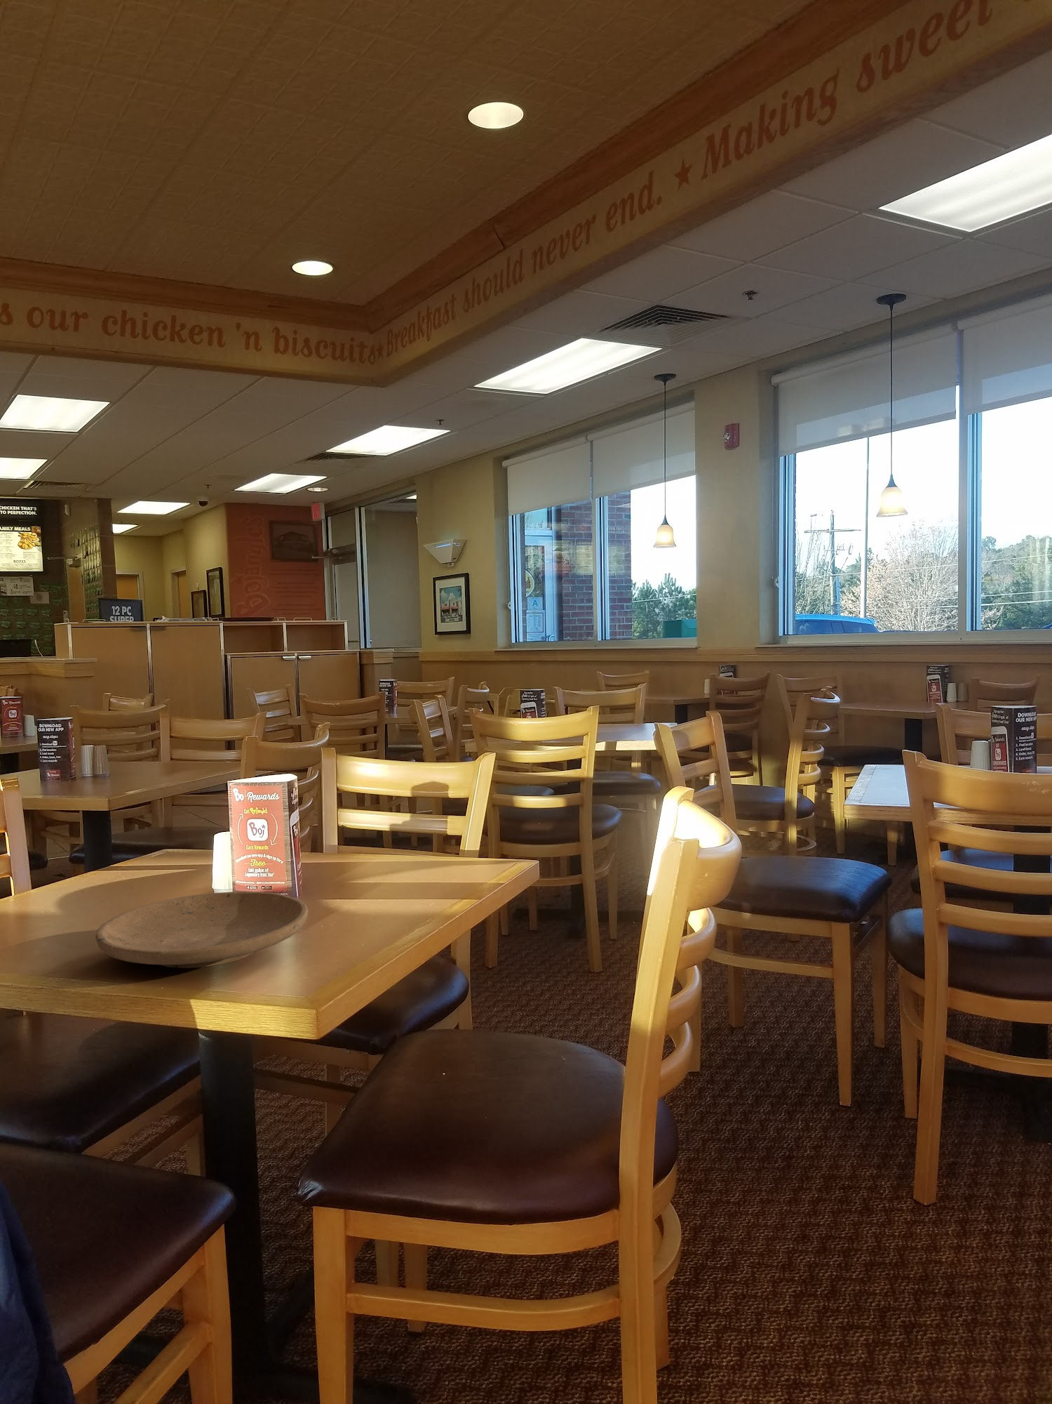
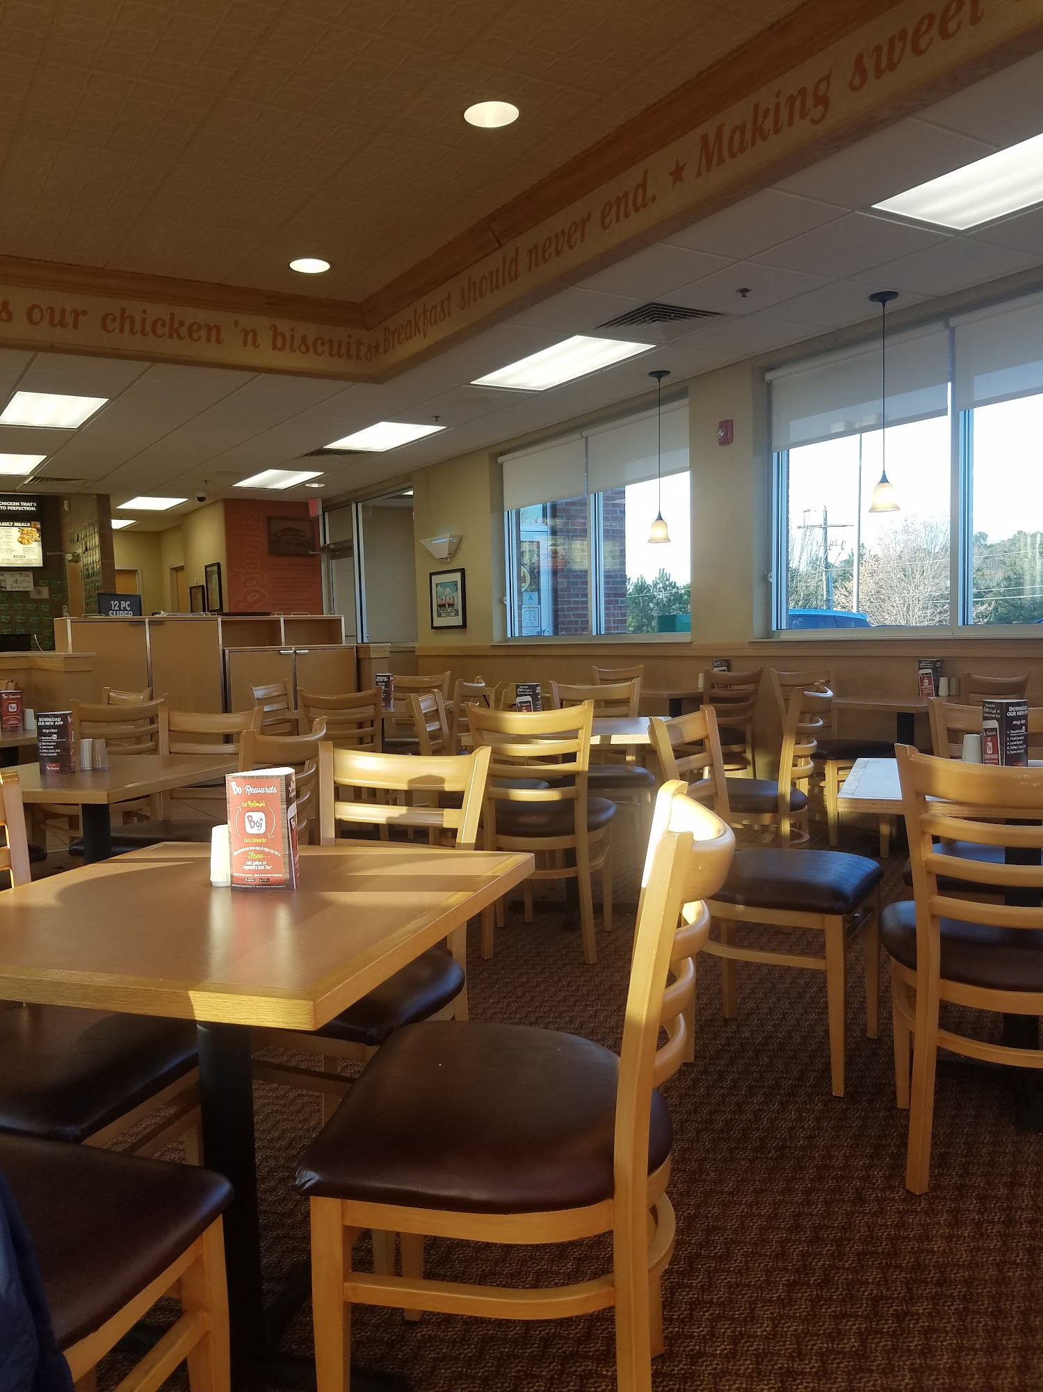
- plate [95,891,308,968]
